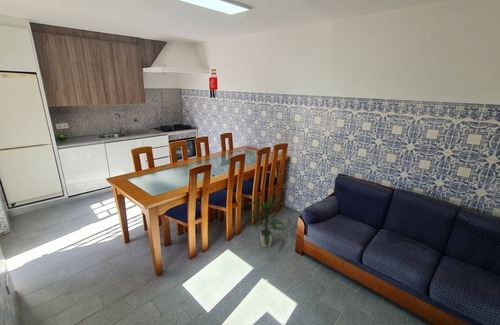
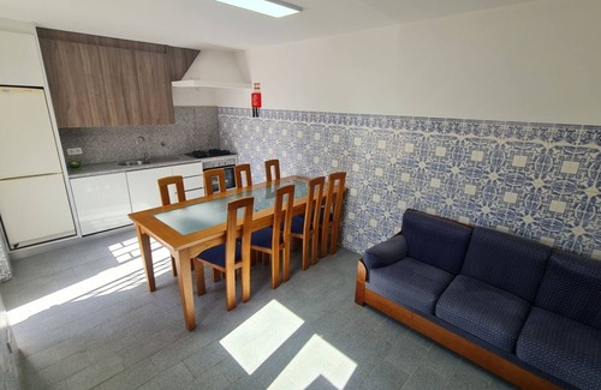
- indoor plant [243,194,286,250]
